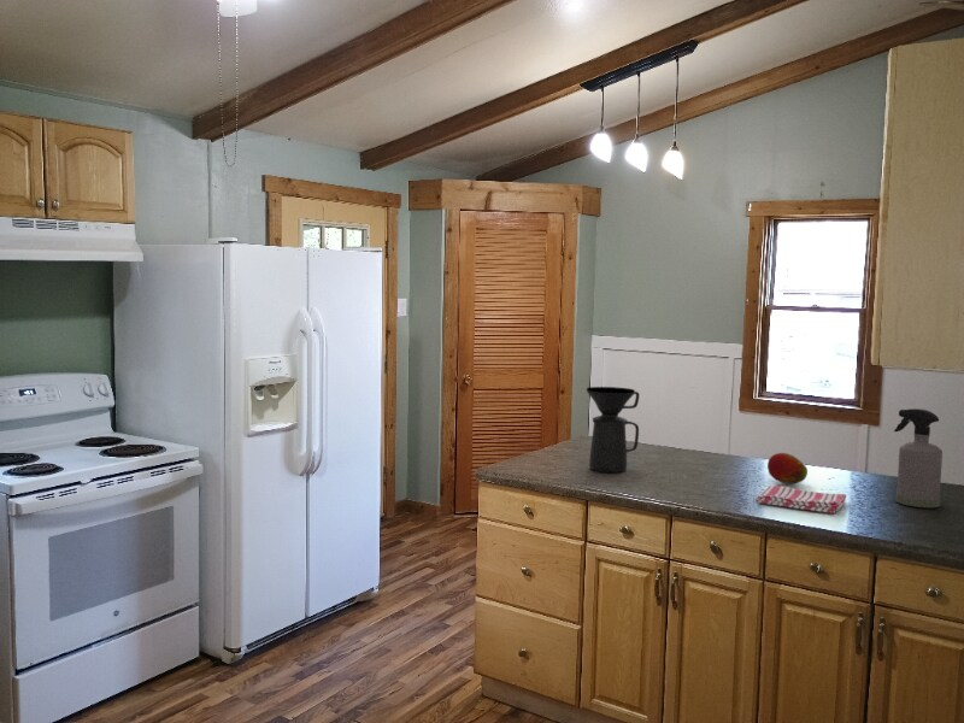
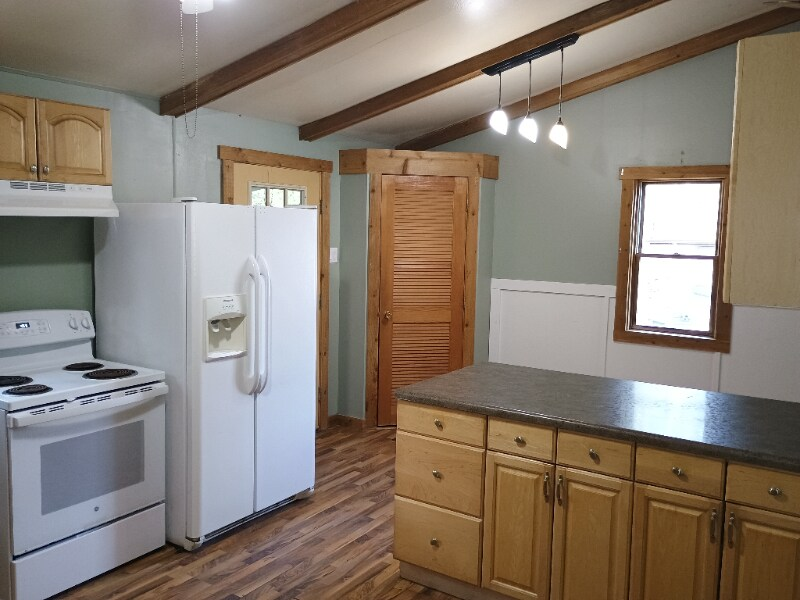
- fruit [766,452,809,486]
- spray bottle [893,407,944,509]
- coffee maker [586,386,640,474]
- dish towel [754,484,847,515]
